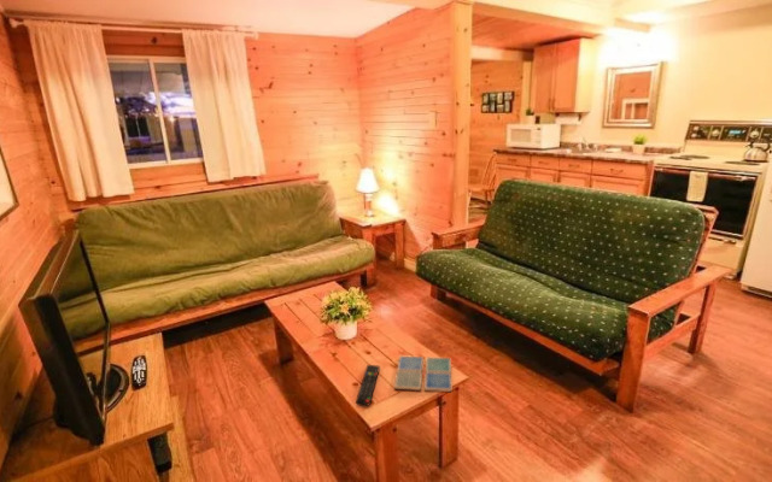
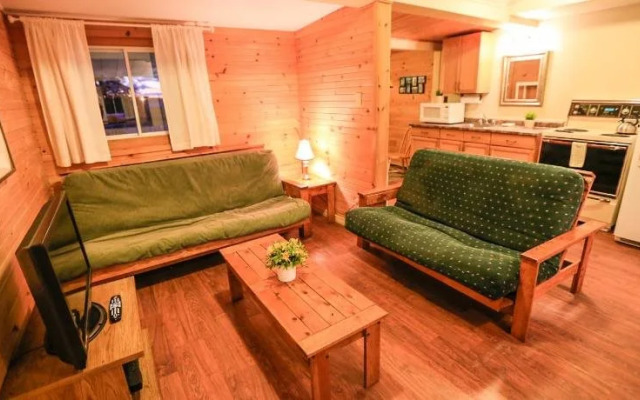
- remote control [355,364,381,407]
- drink coaster [393,354,452,393]
